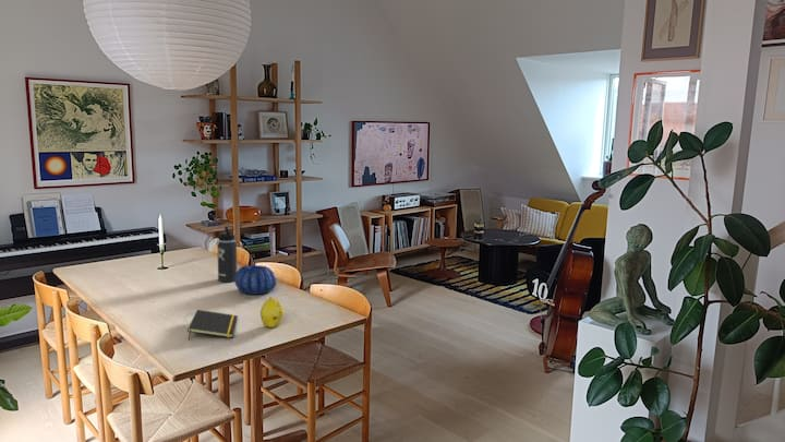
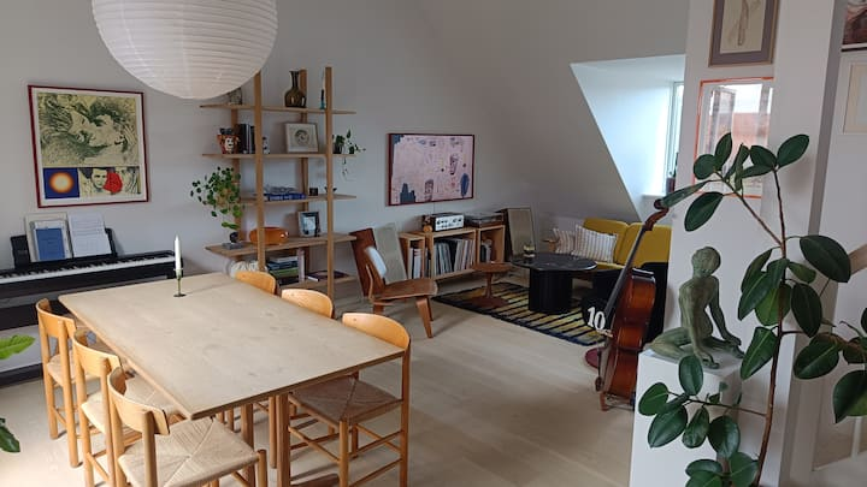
- thermos bottle [215,226,238,283]
- fruit [259,297,285,328]
- decorative bowl [233,264,278,296]
- notepad [186,309,239,342]
